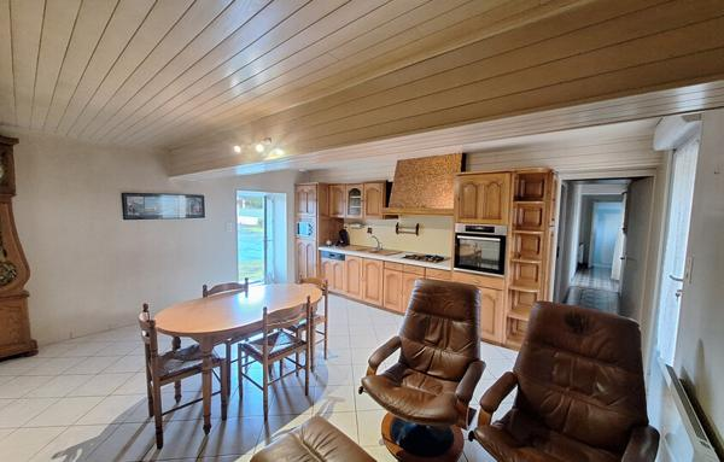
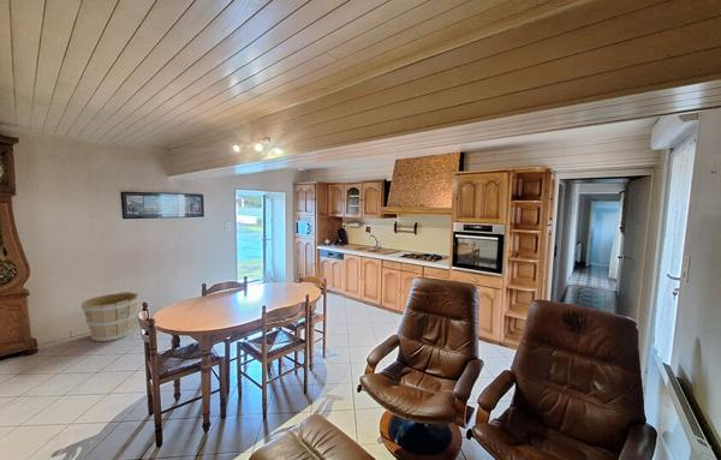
+ wooden bucket [81,291,141,342]
